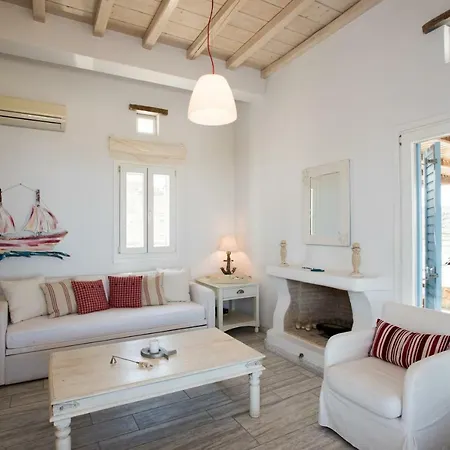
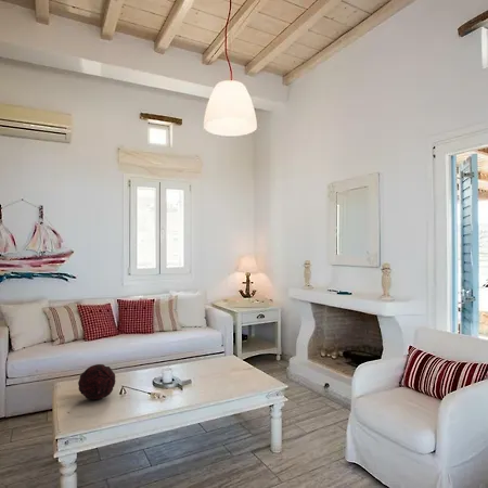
+ decorative orb [77,363,117,400]
